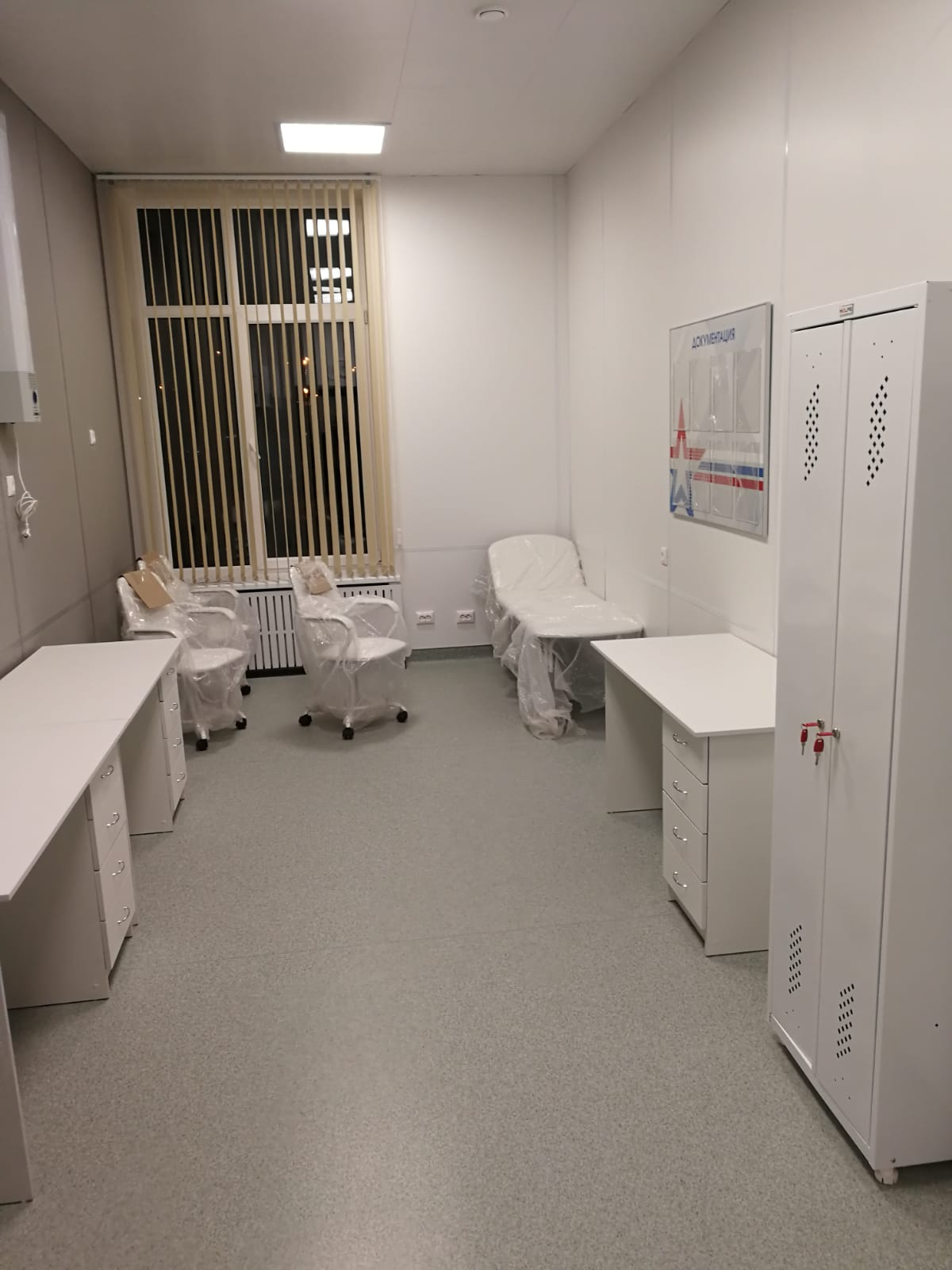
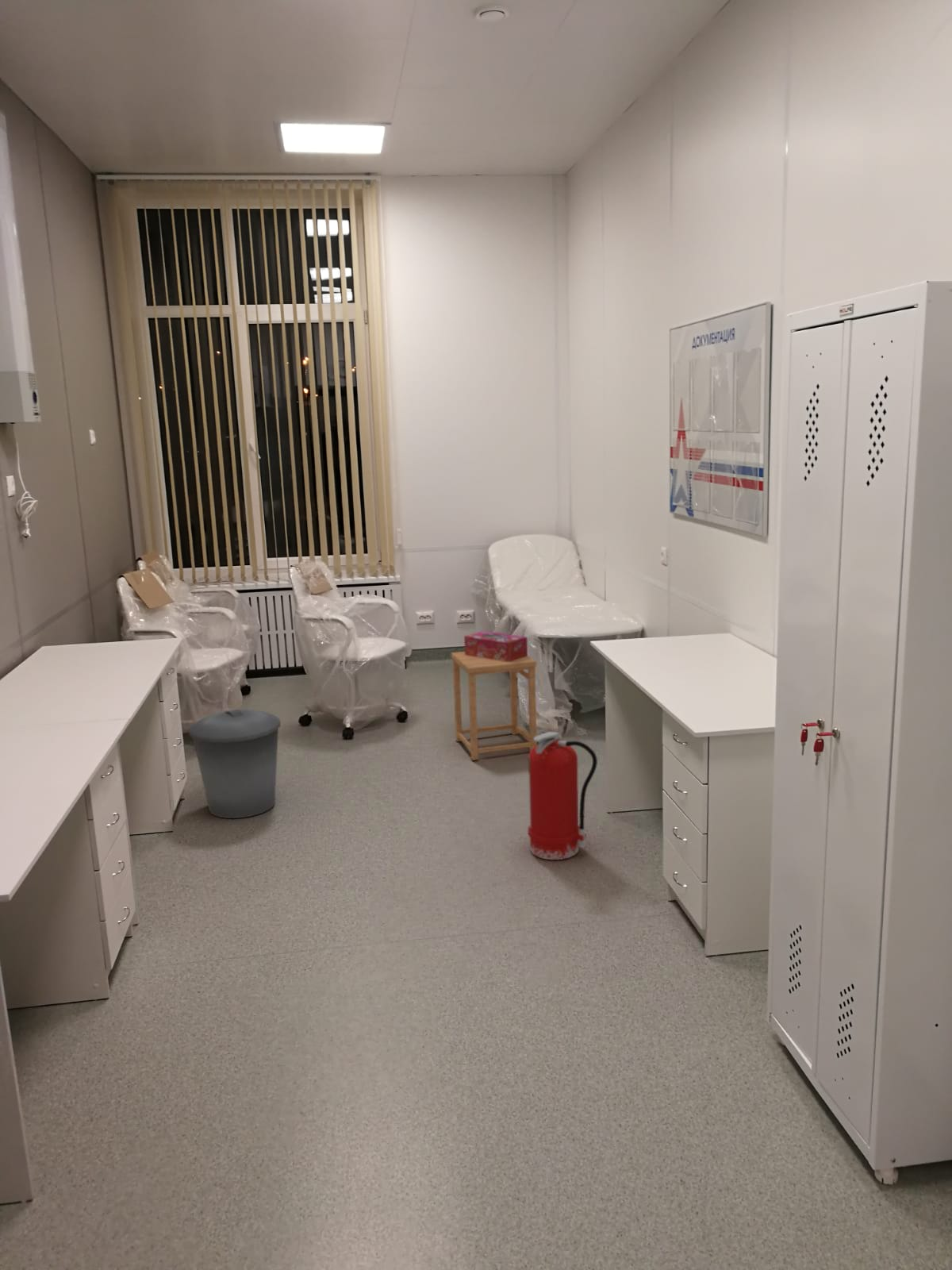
+ trash can [188,708,282,819]
+ tissue box [463,630,528,662]
+ side table [451,651,538,761]
+ fire extinguisher [527,731,598,860]
